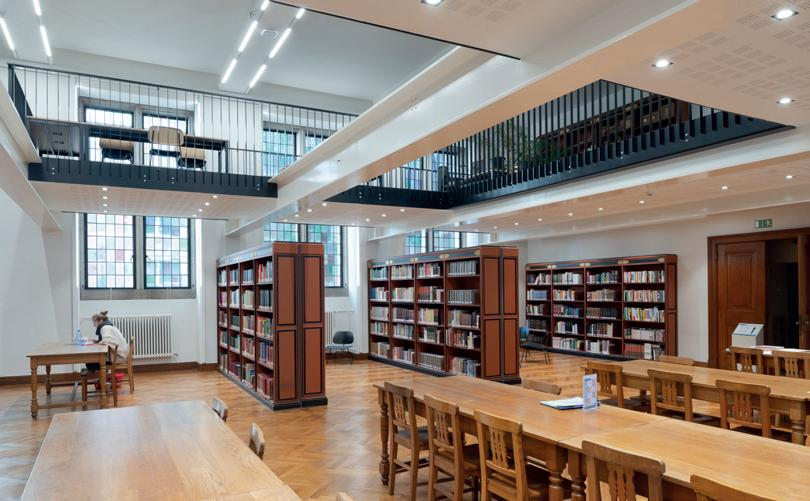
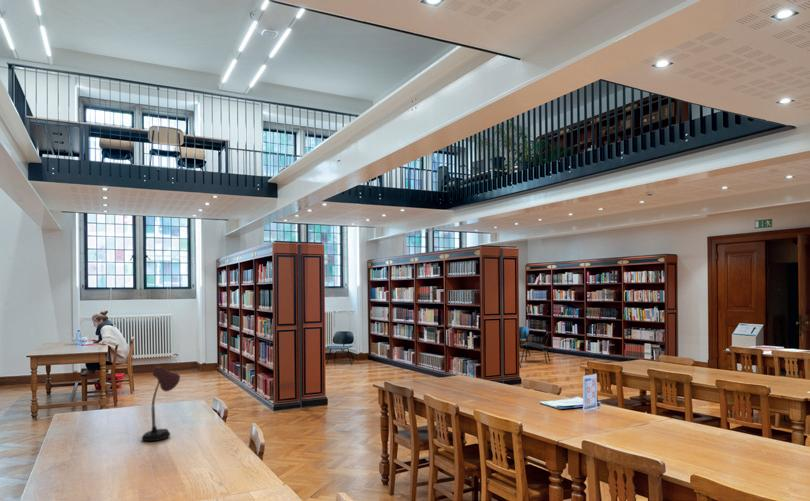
+ desk lamp [141,365,181,442]
